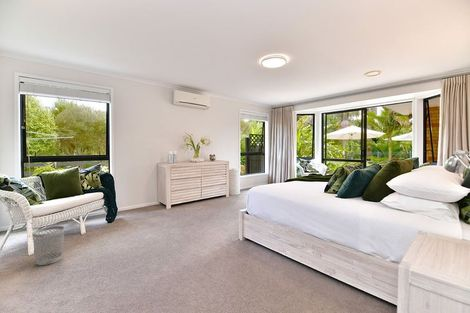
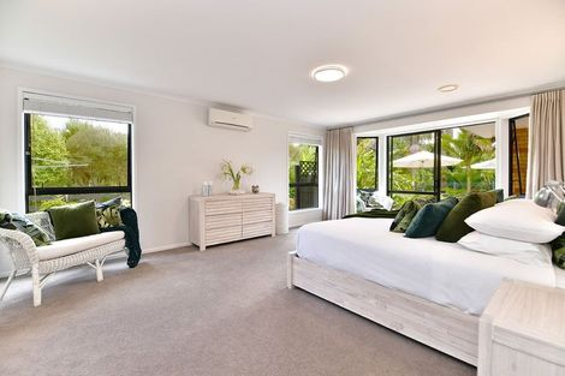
- wastebasket [31,225,66,266]
